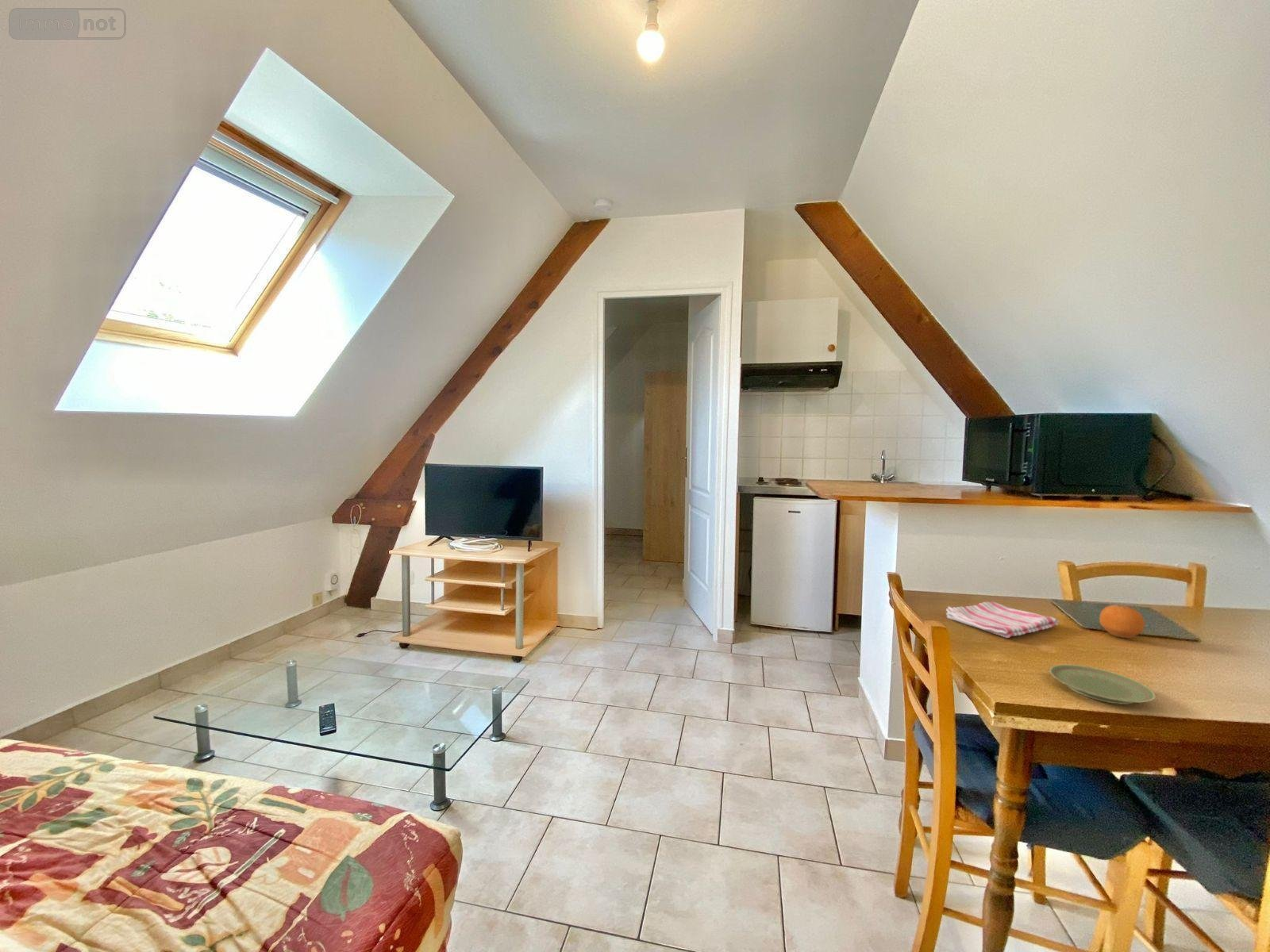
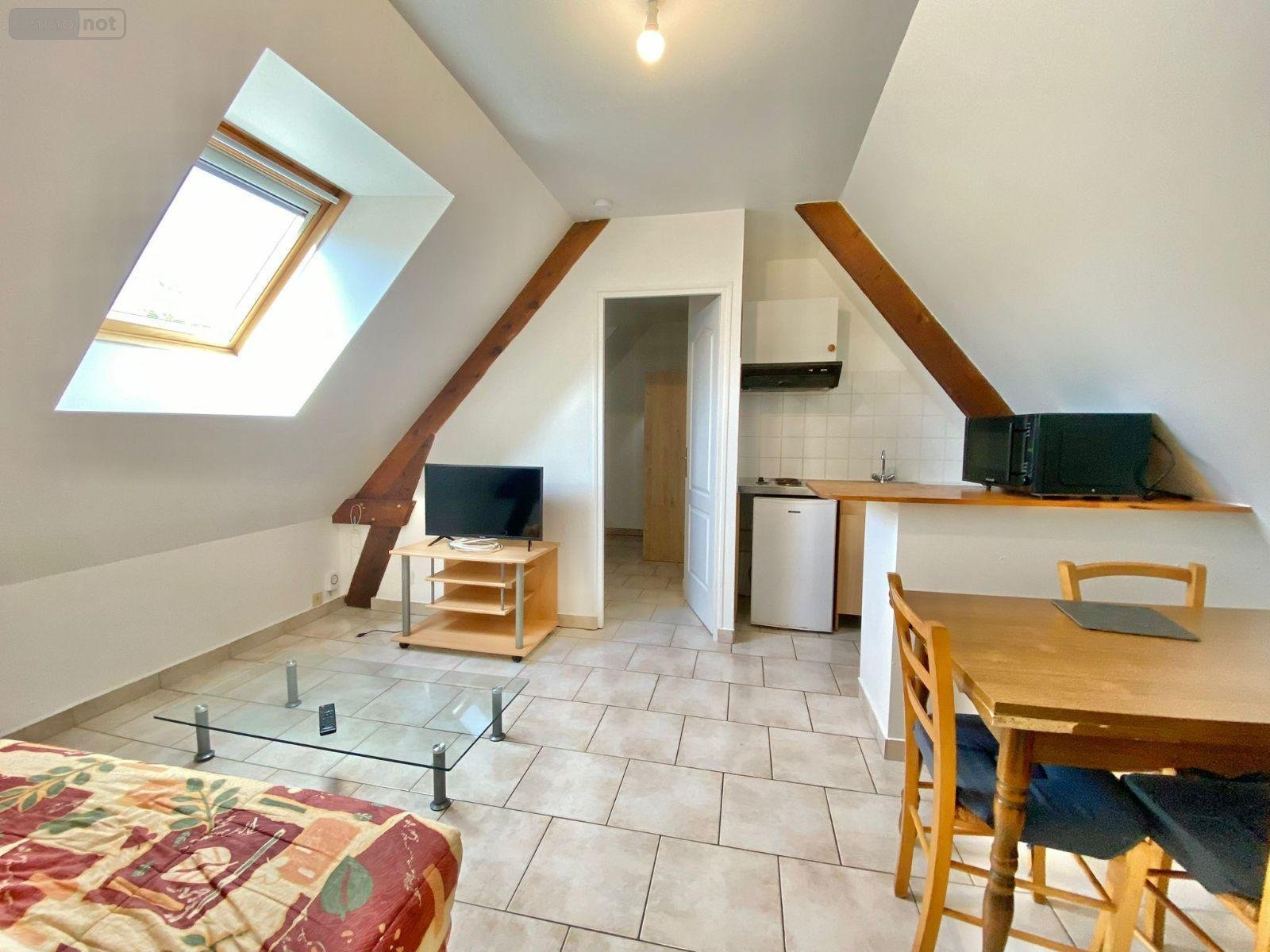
- fruit [1099,605,1145,639]
- dish towel [945,601,1060,639]
- plate [1049,664,1156,705]
